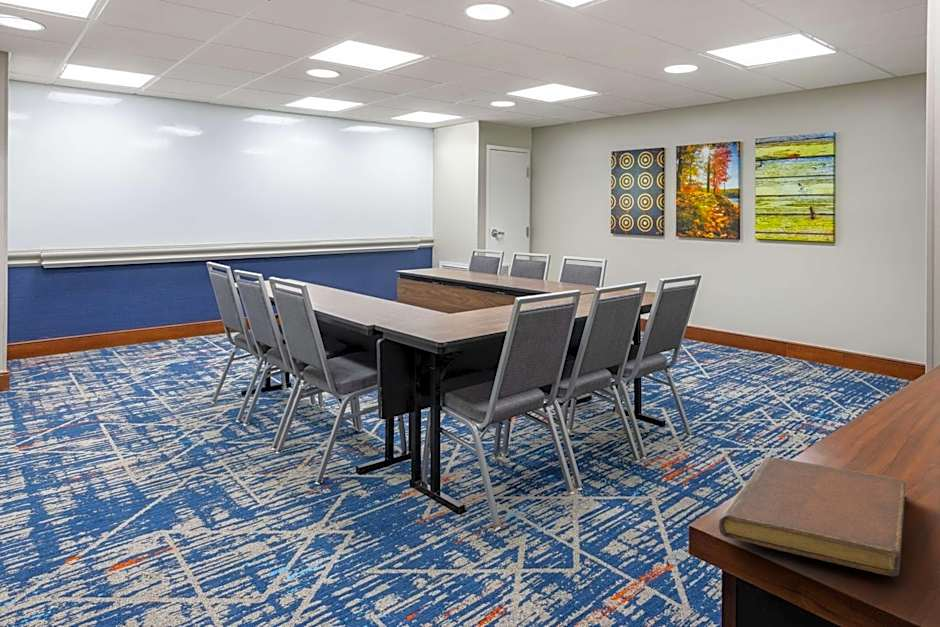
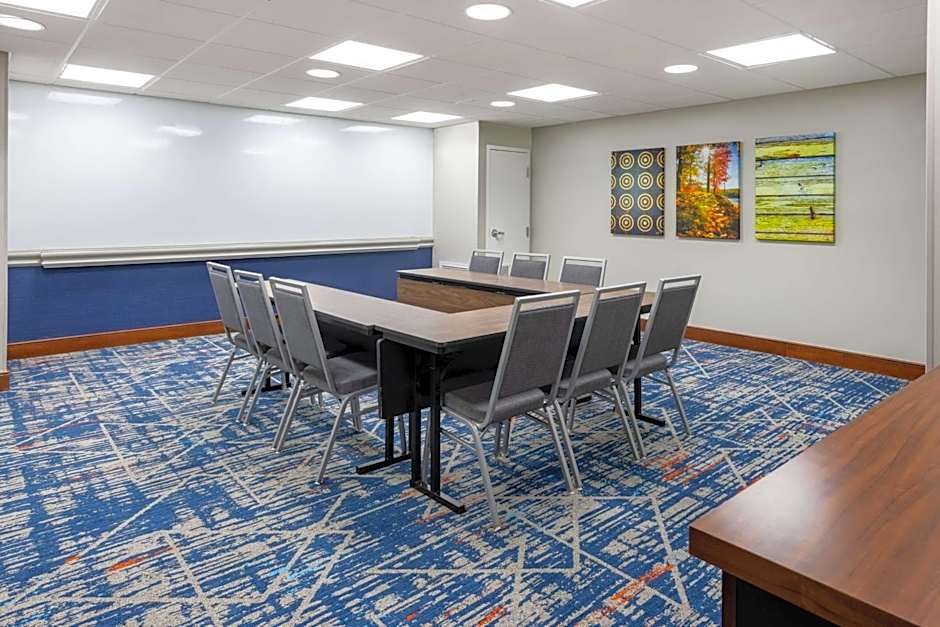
- notebook [718,456,906,577]
